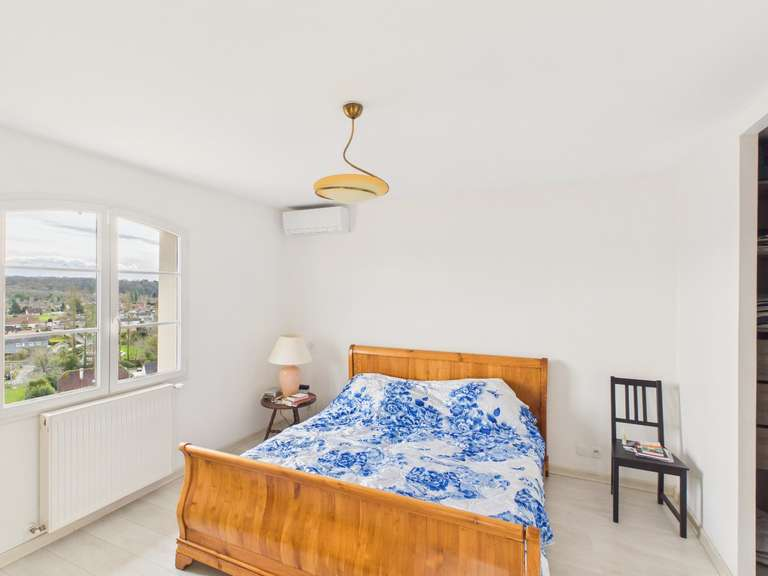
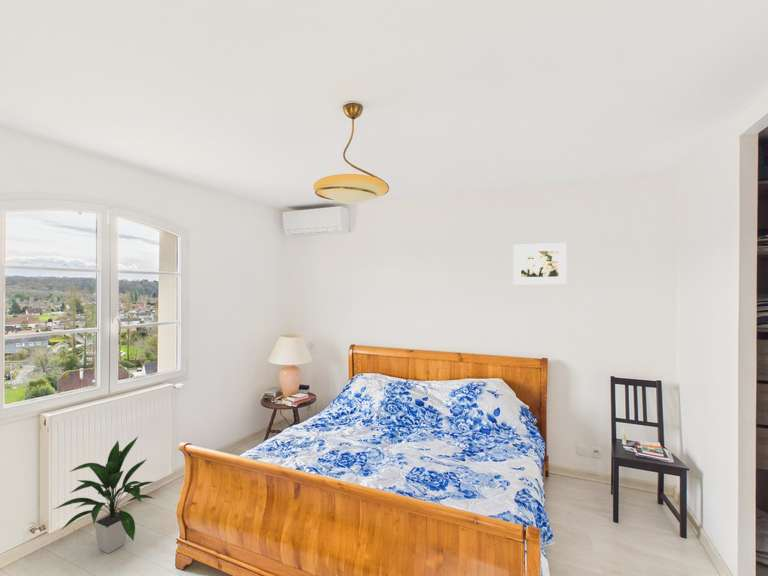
+ indoor plant [54,436,156,554]
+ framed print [512,242,568,285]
